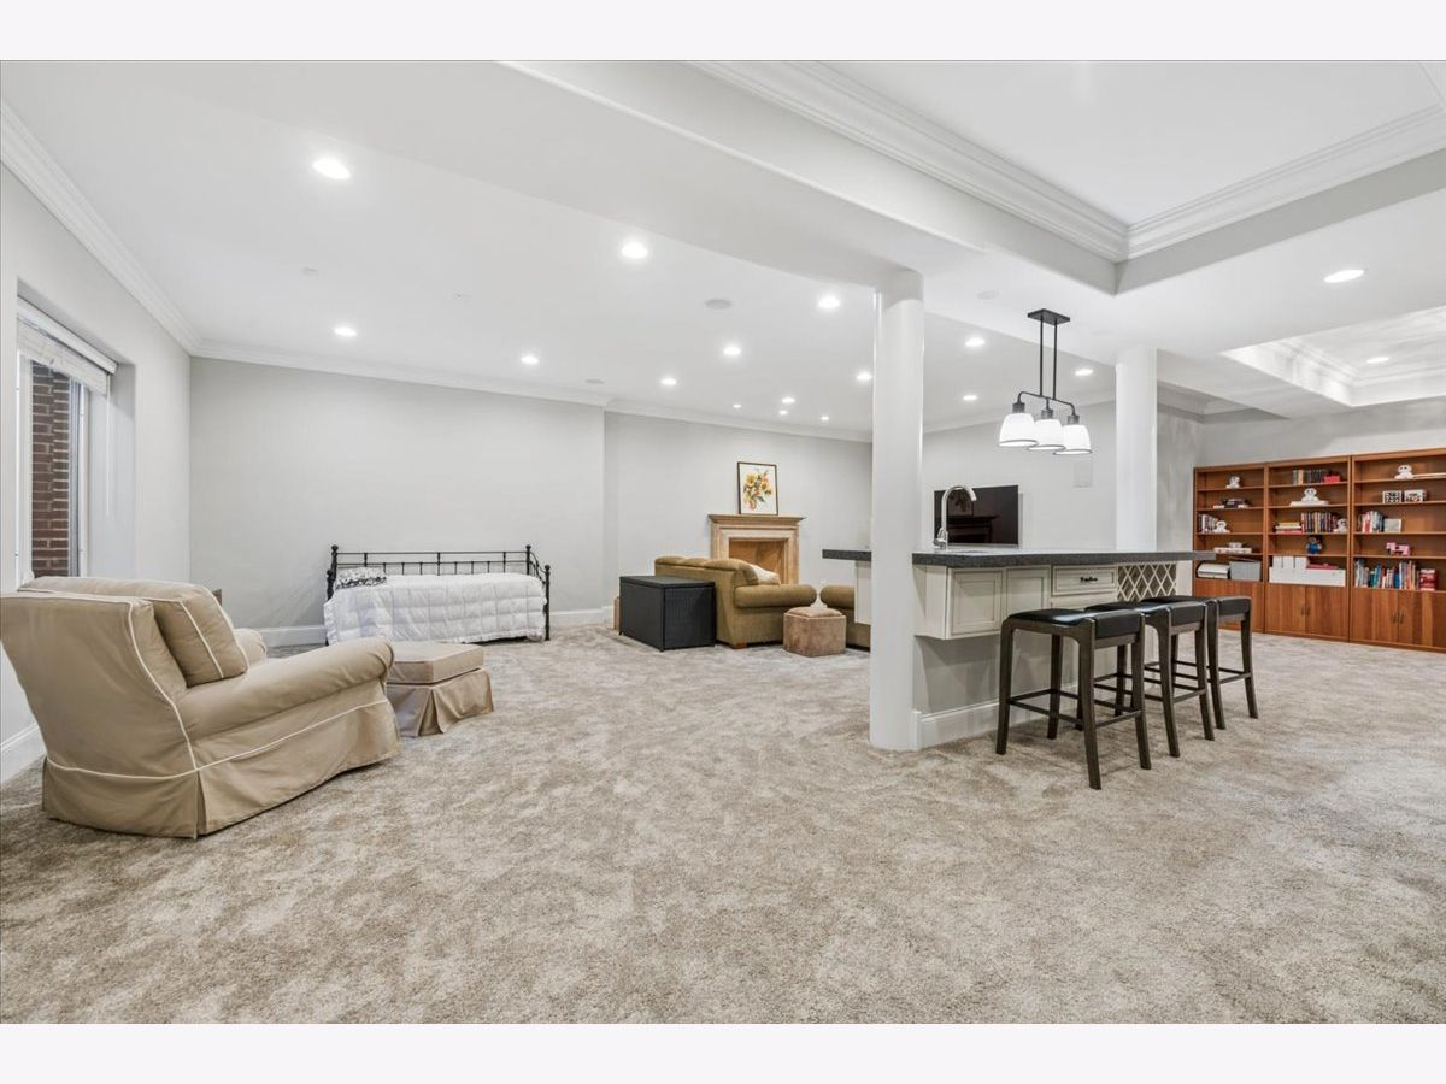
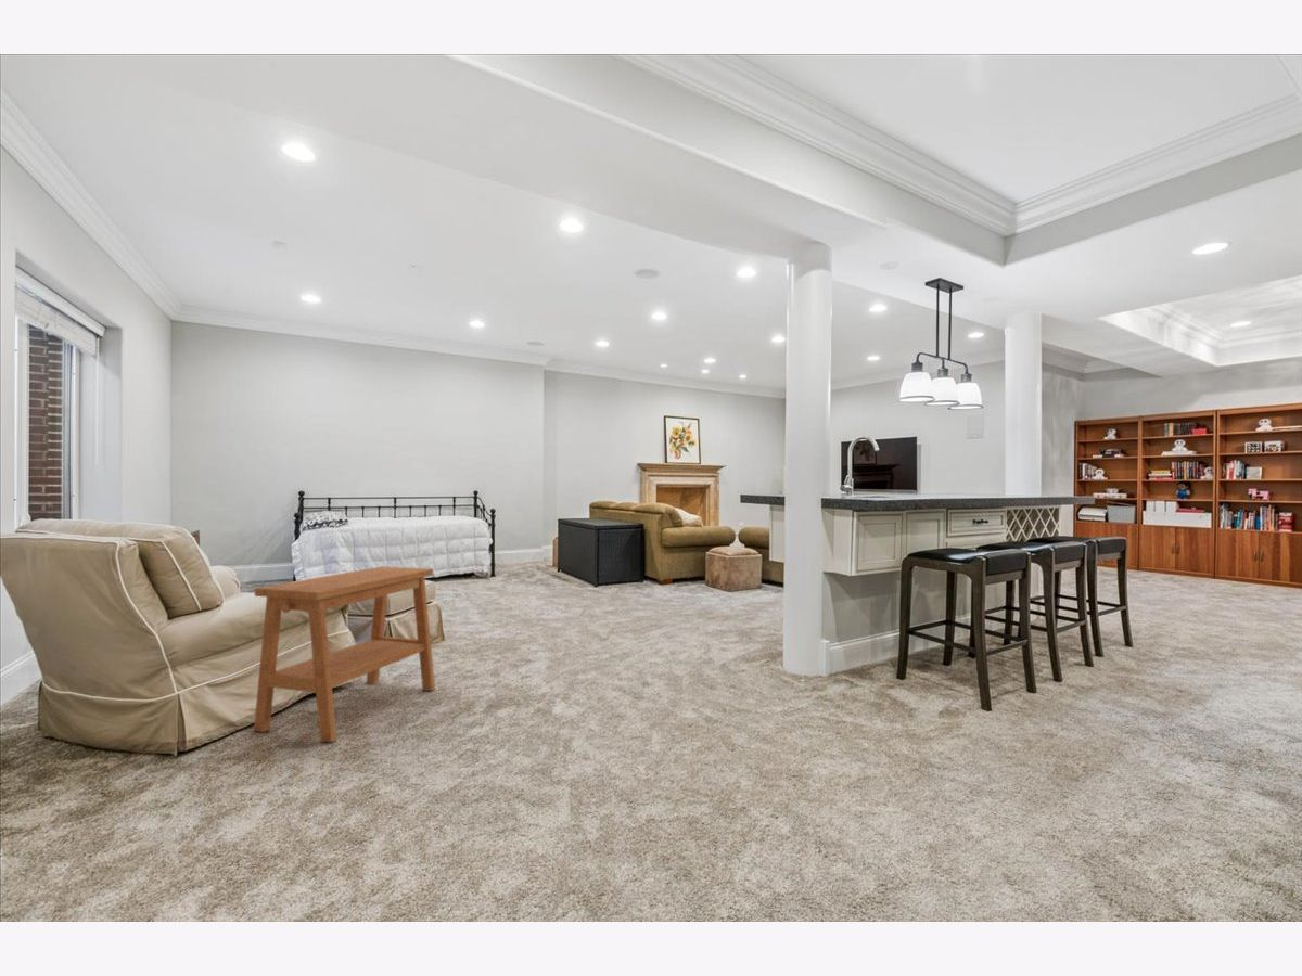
+ side table [253,565,436,743]
